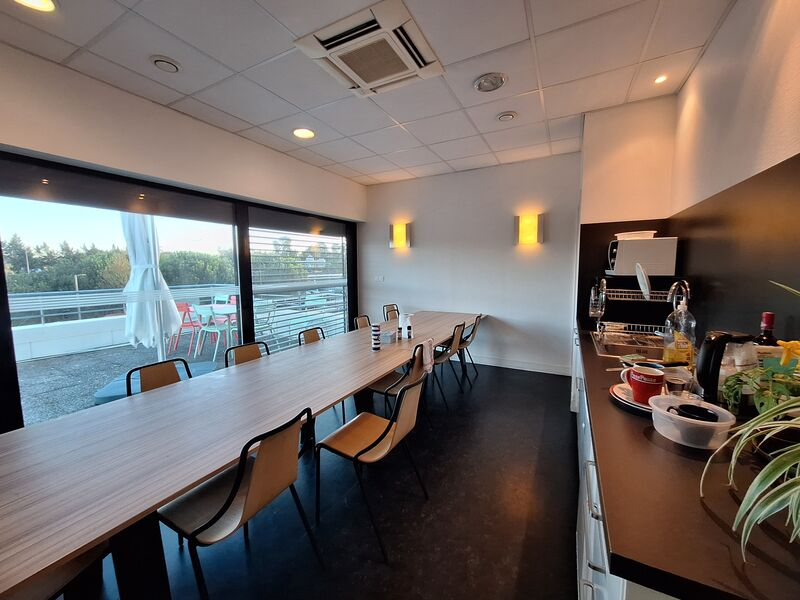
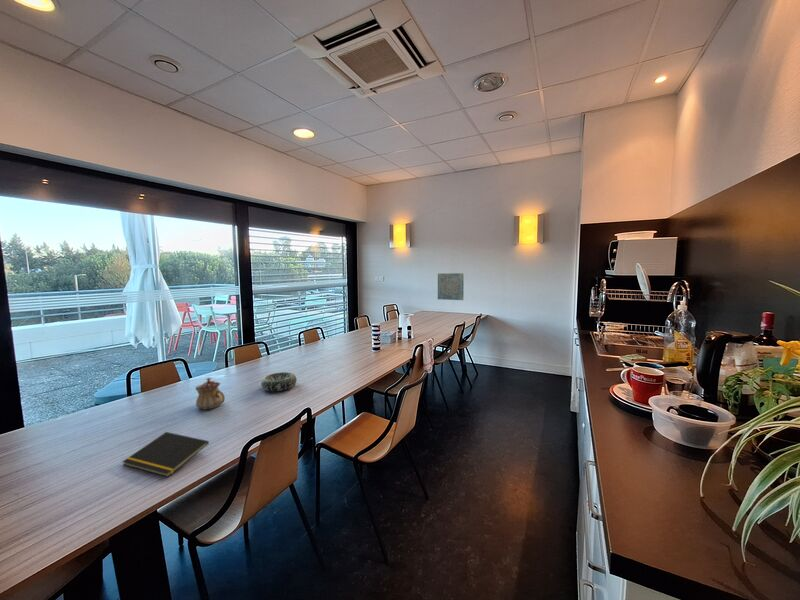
+ wall art [437,272,465,301]
+ notepad [121,431,210,478]
+ decorative bowl [260,371,298,392]
+ teapot [194,376,226,411]
